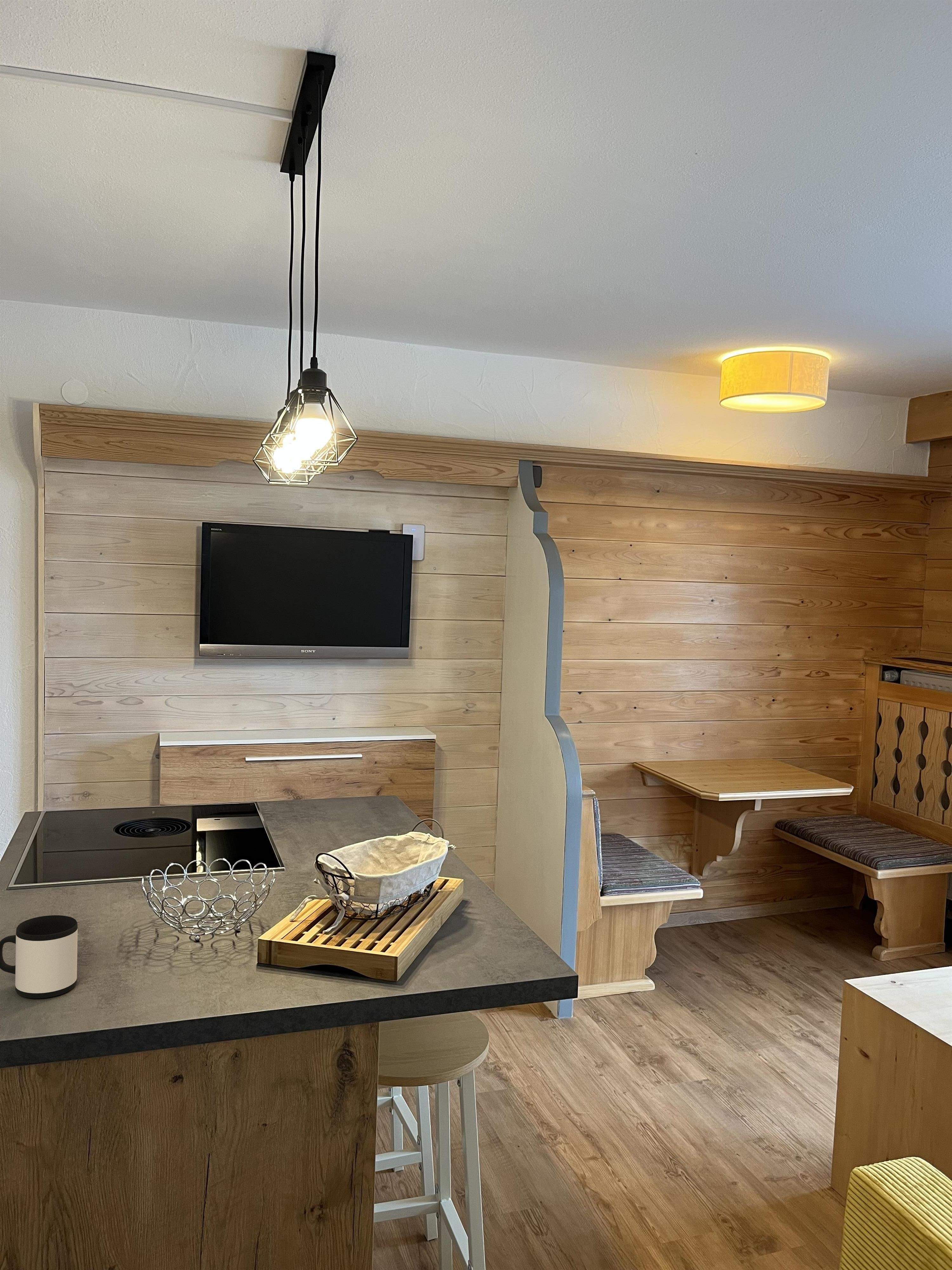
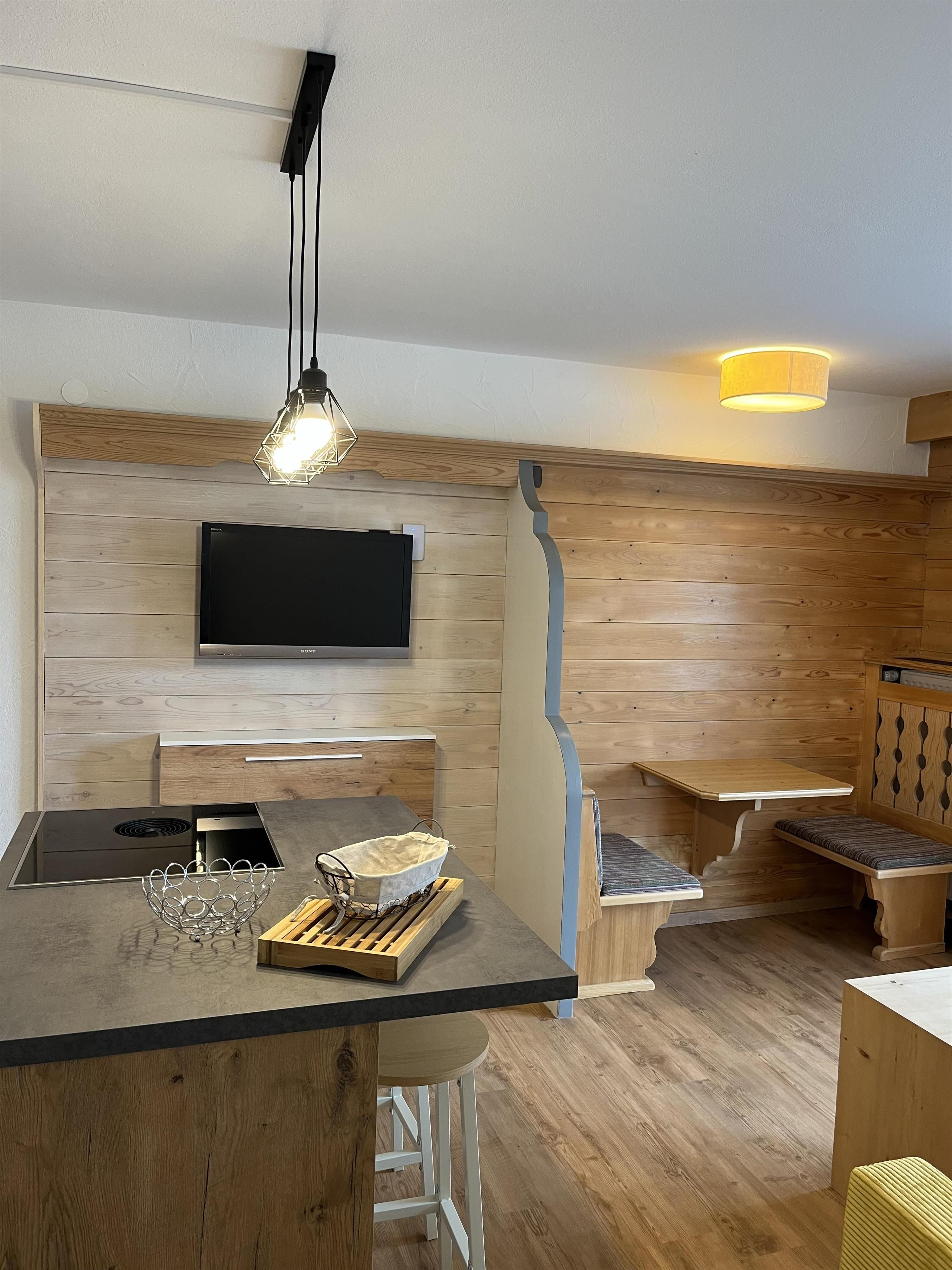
- mug [0,915,78,999]
